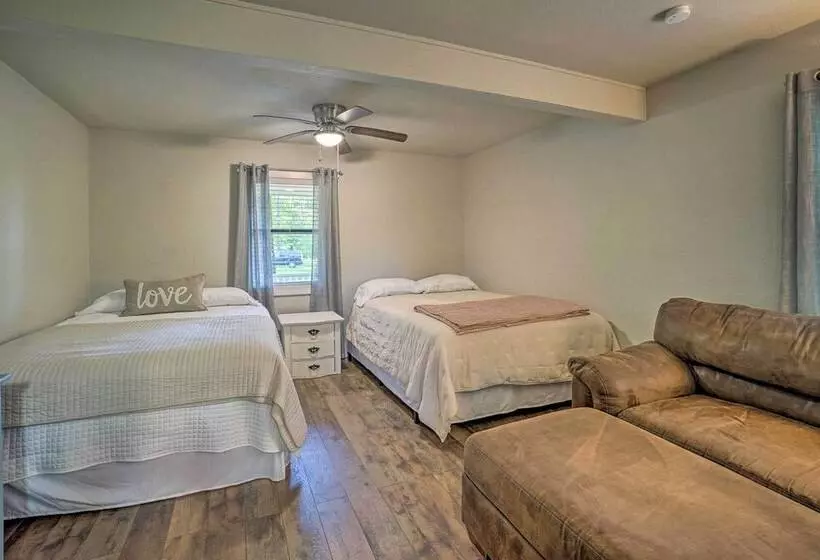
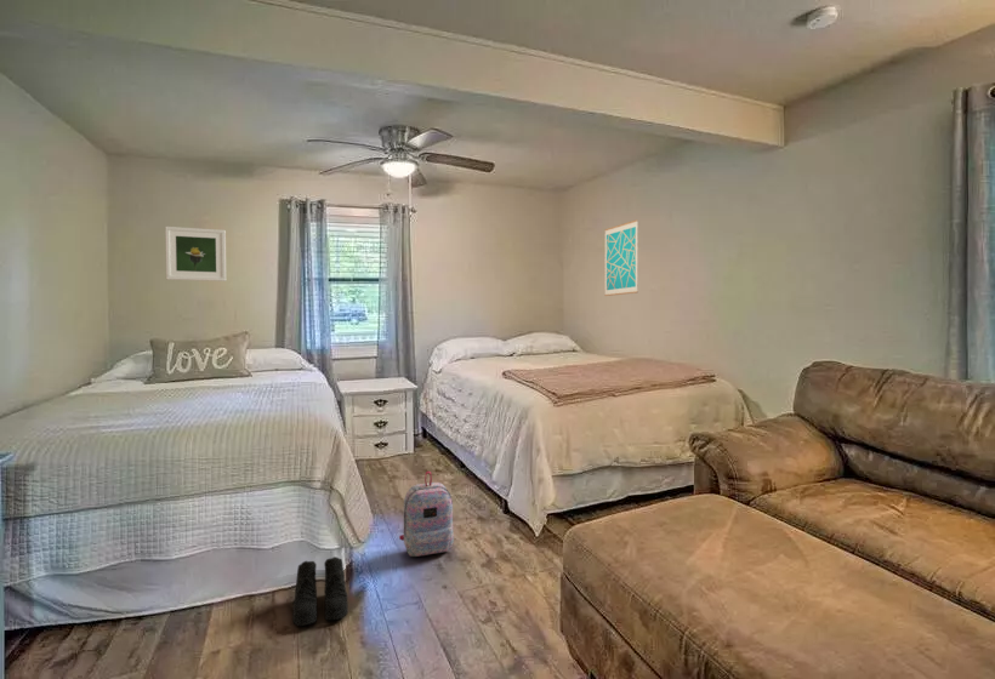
+ wall art [604,218,639,297]
+ boots [292,555,349,627]
+ backpack [398,470,455,558]
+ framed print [164,226,227,283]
